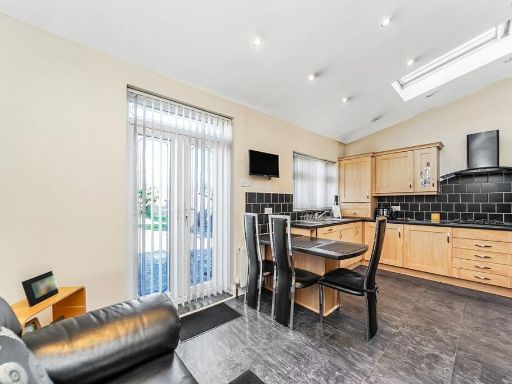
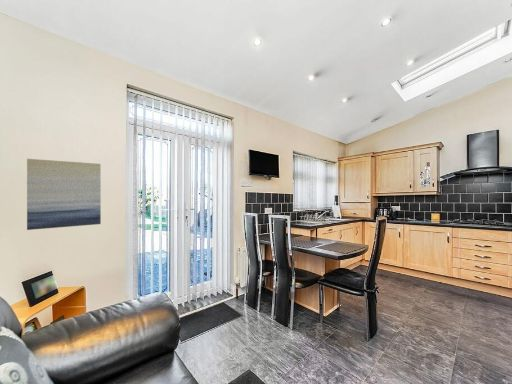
+ wall art [26,158,102,231]
